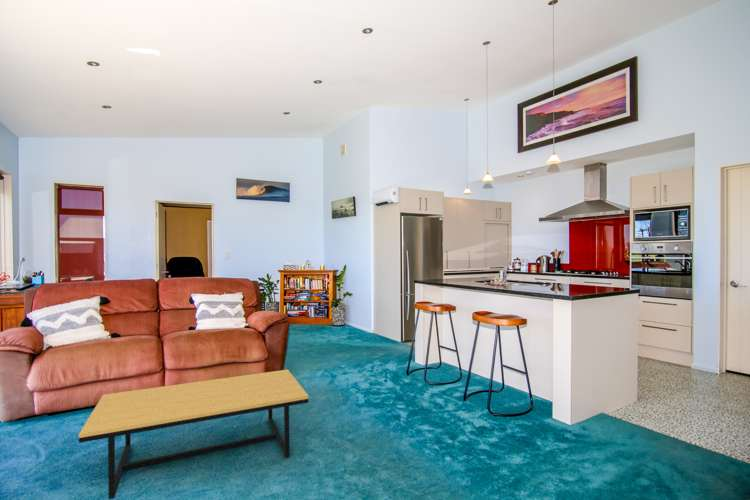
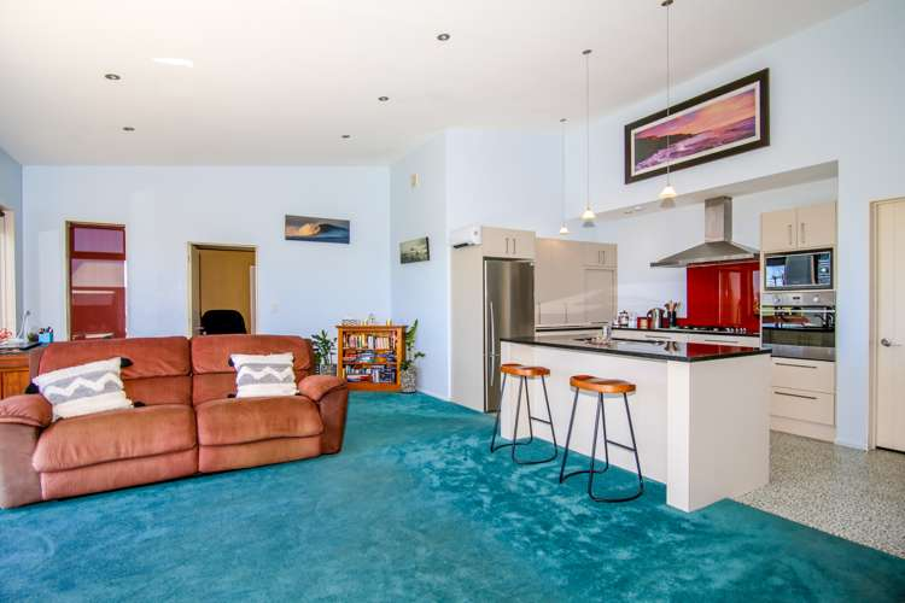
- coffee table [78,369,310,500]
